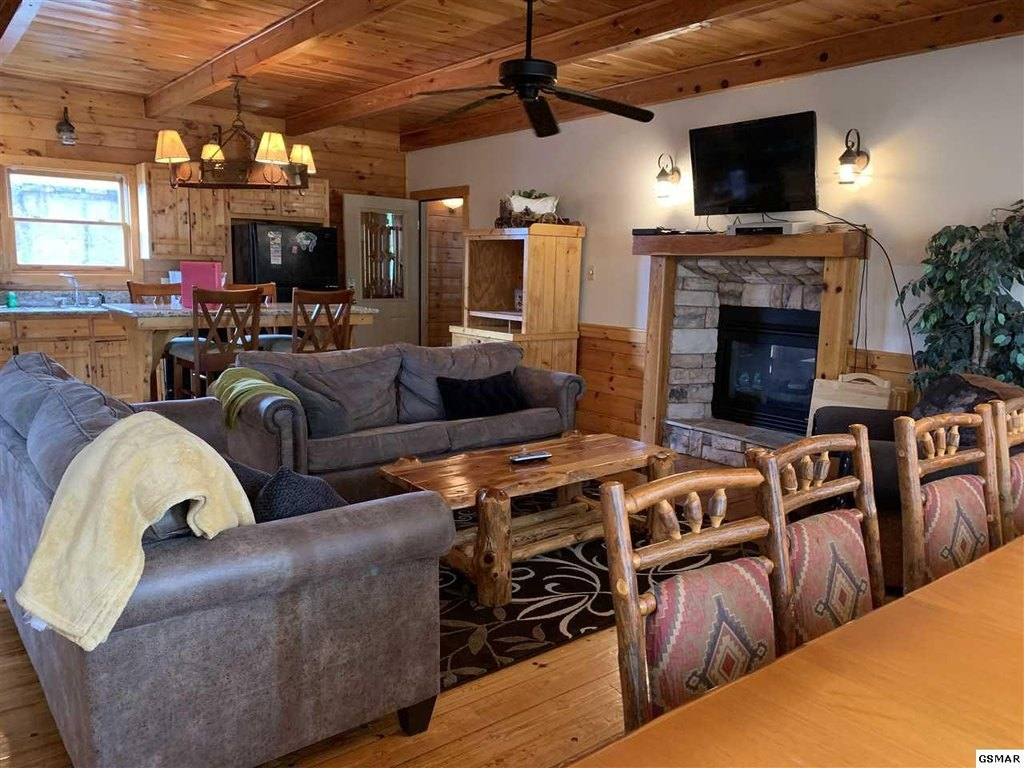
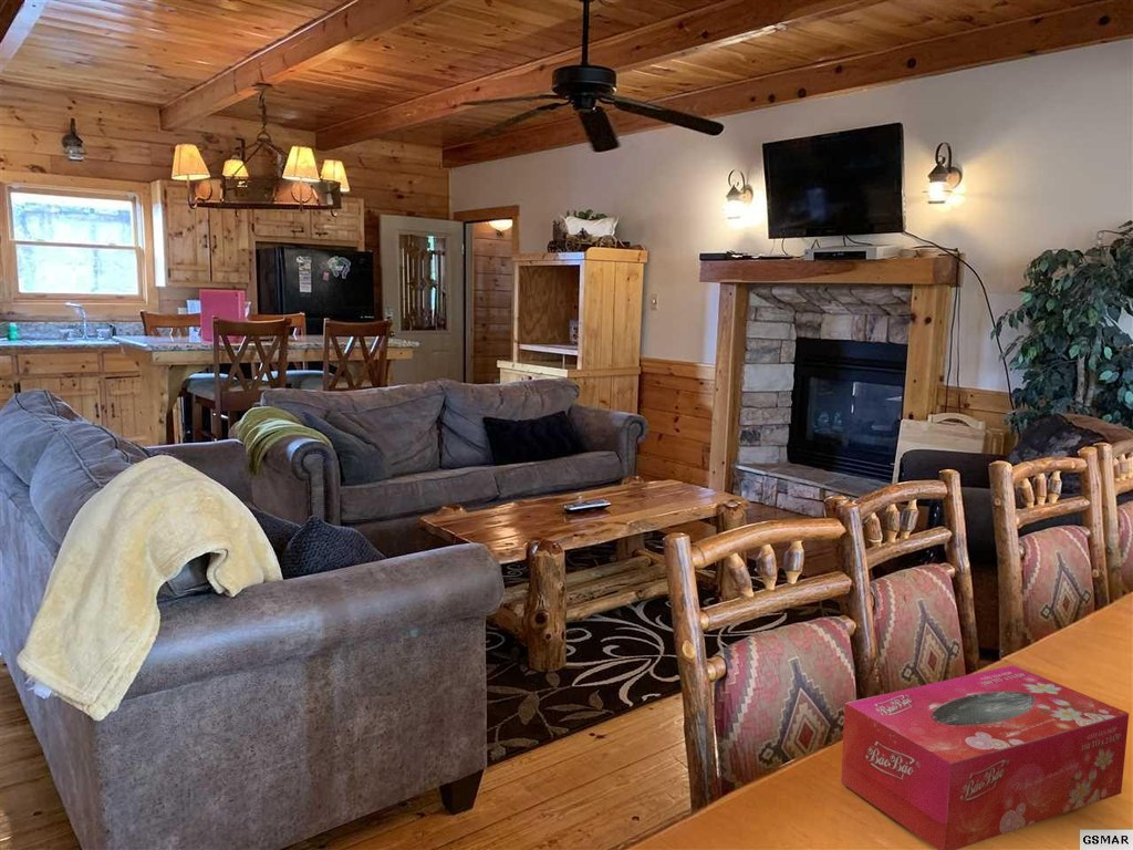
+ tissue box [840,664,1130,850]
